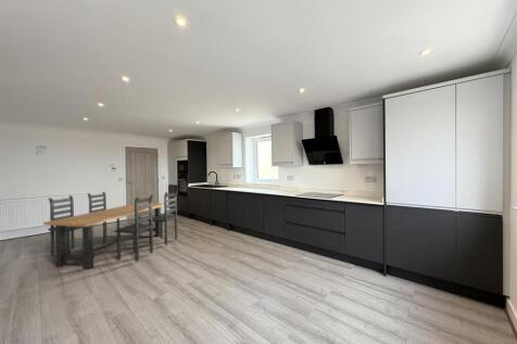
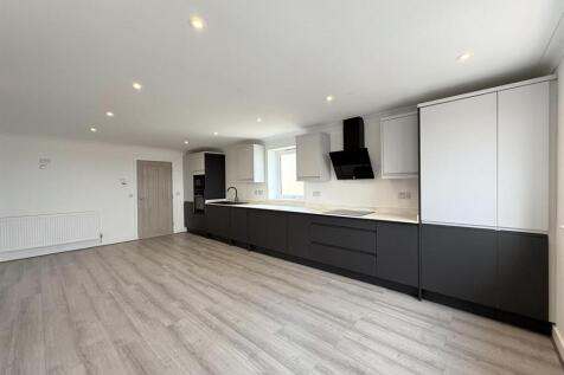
- dining set [42,190,179,270]
